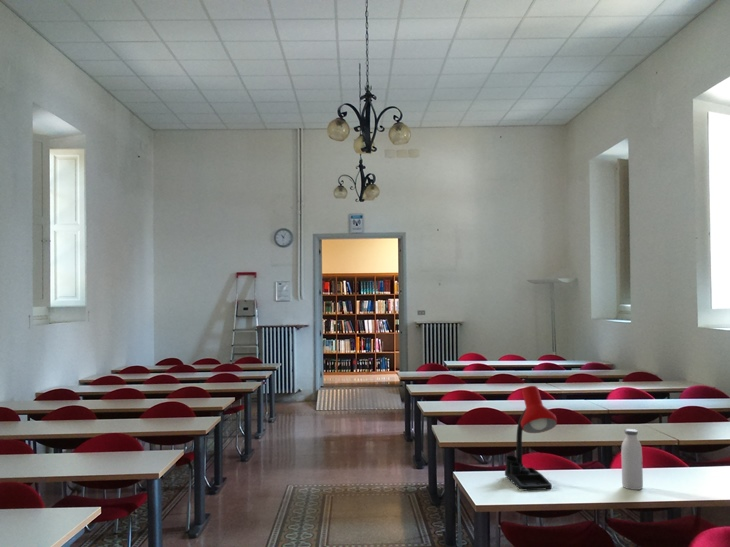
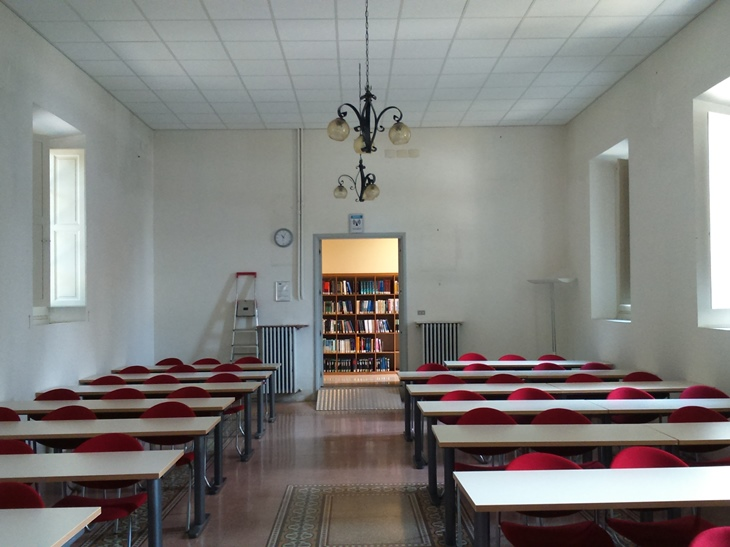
- water bottle [620,428,644,491]
- desk lamp [504,385,558,491]
